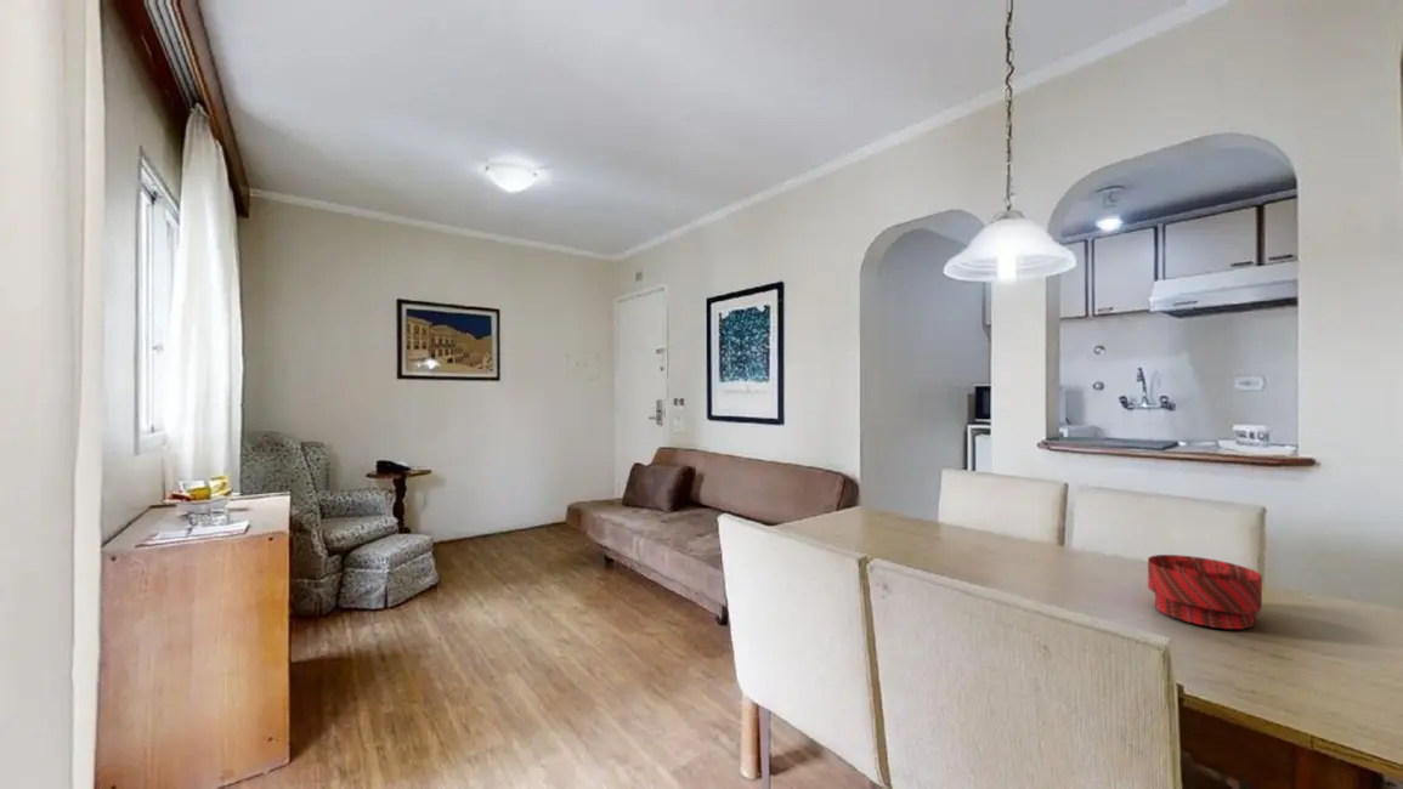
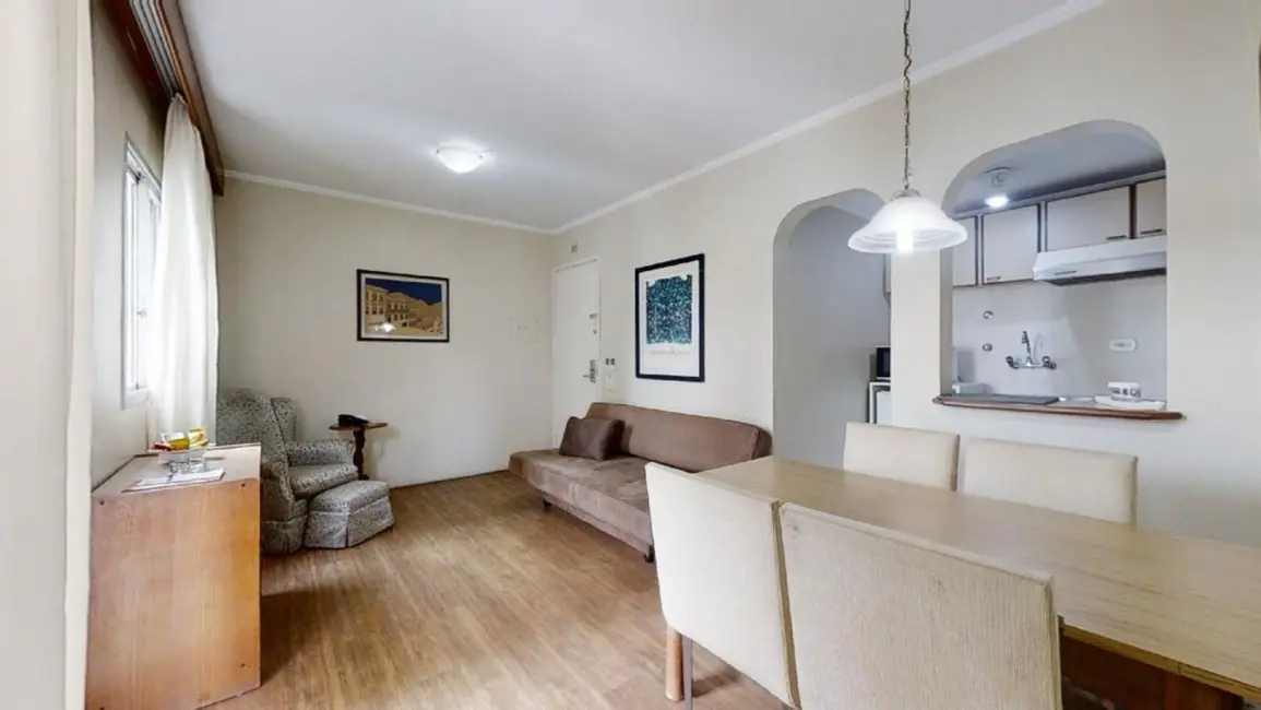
- bowl [1147,554,1263,630]
